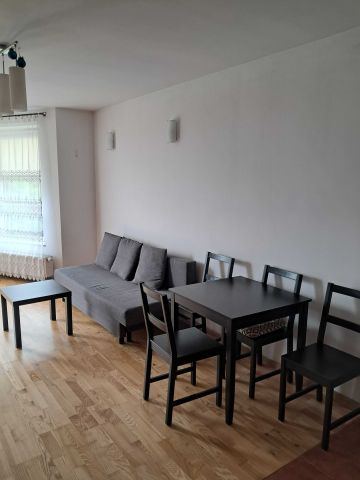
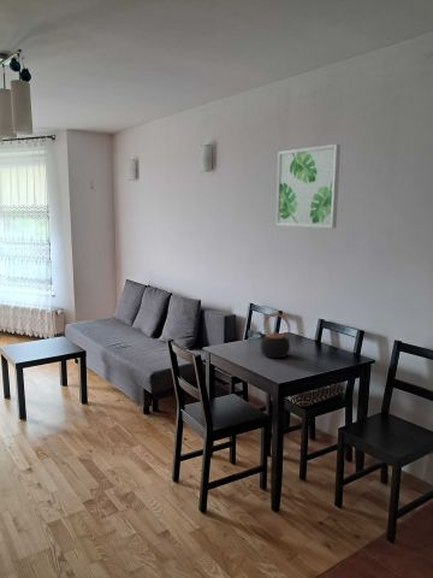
+ wall art [274,143,342,229]
+ teapot [256,312,291,359]
